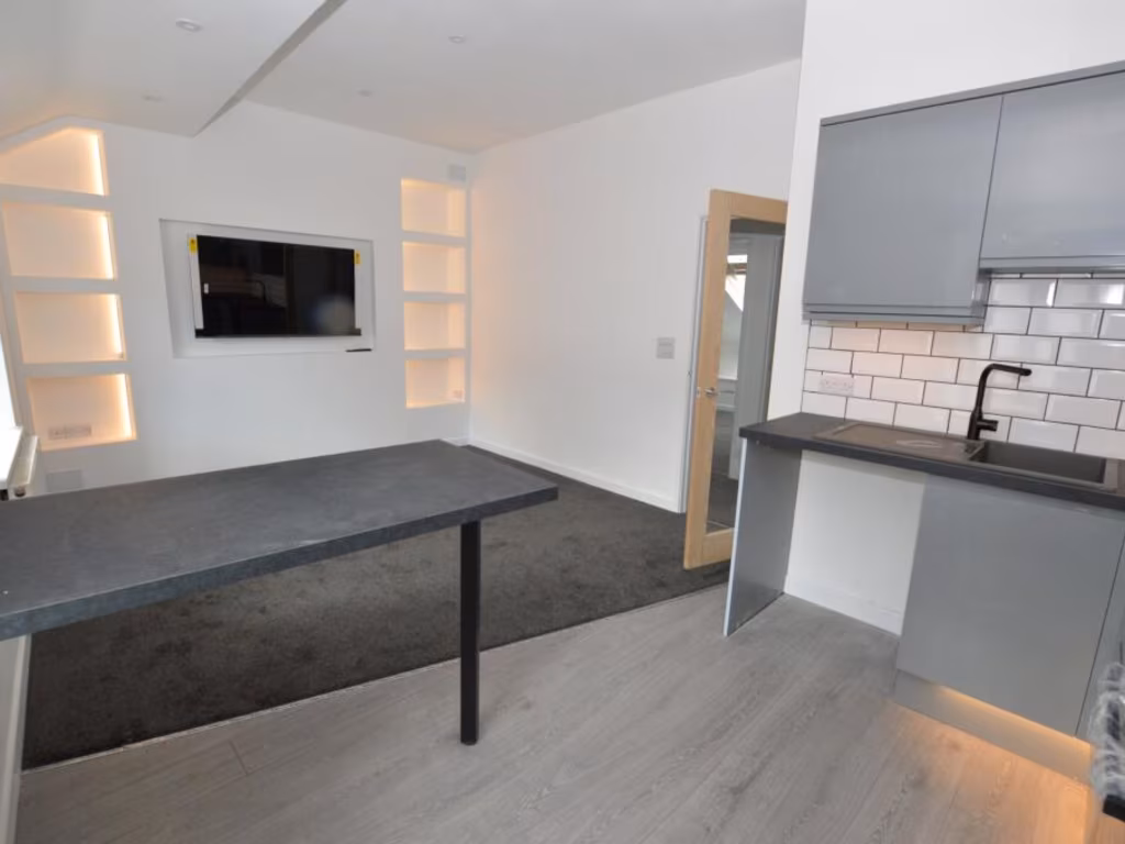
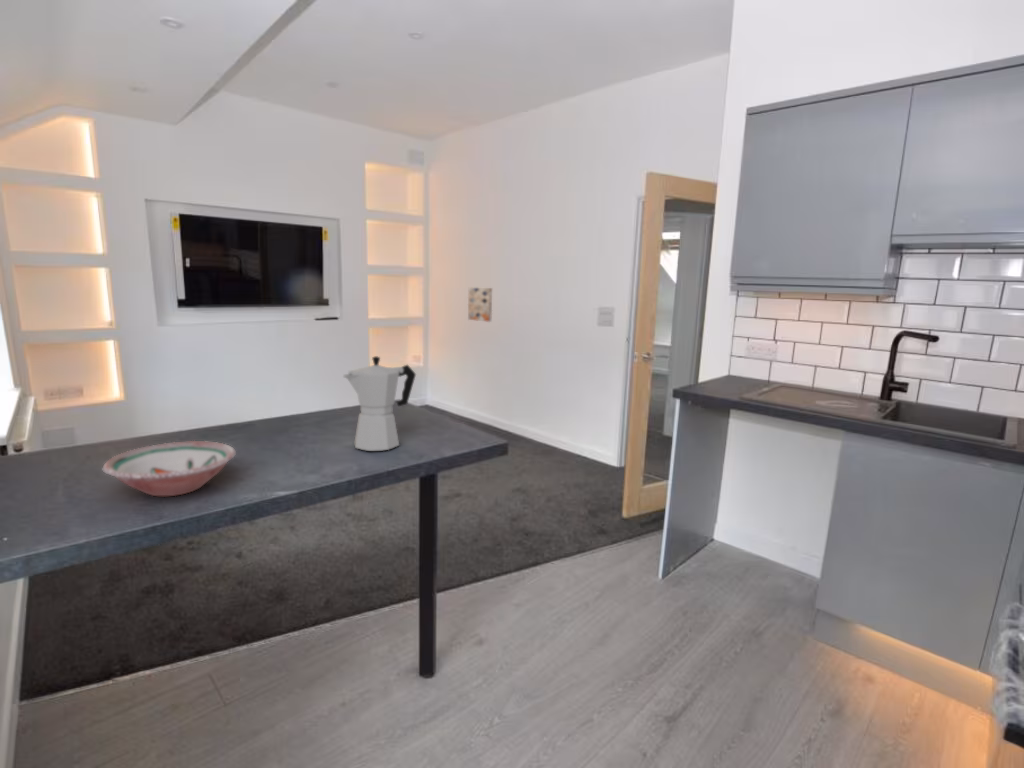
+ wall art [467,286,493,323]
+ moka pot [342,355,417,452]
+ bowl [102,440,237,497]
